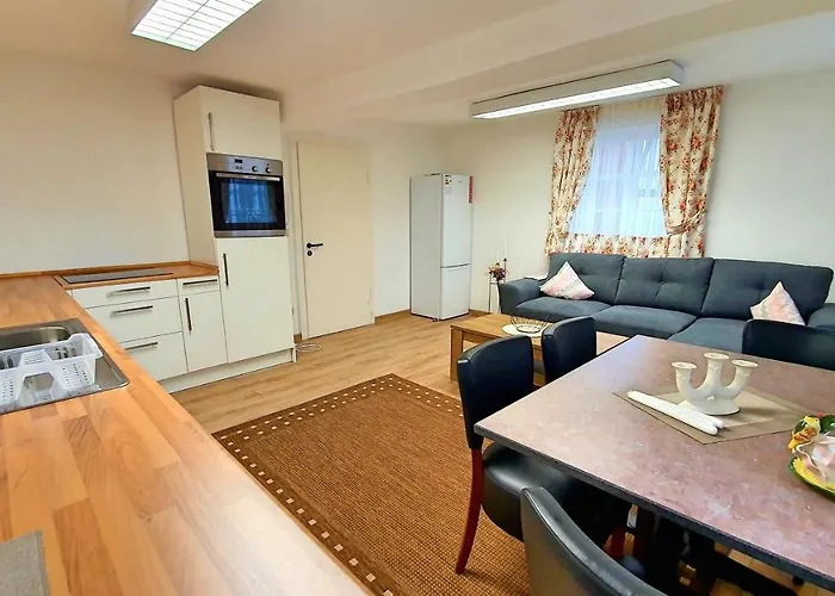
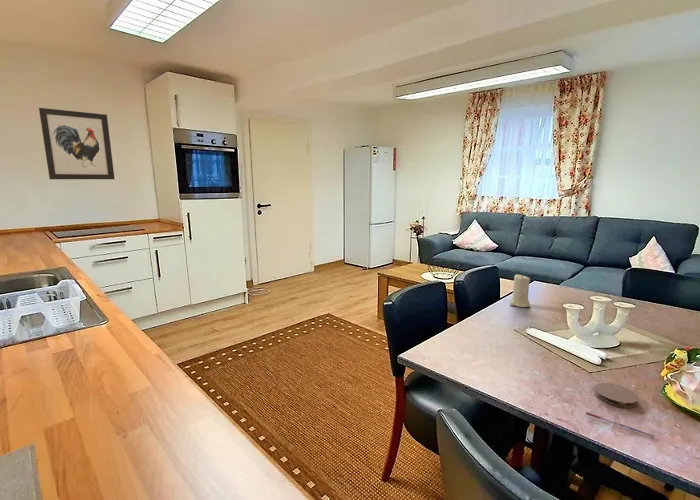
+ candle [509,273,531,308]
+ wall art [38,107,116,180]
+ pen [585,411,656,438]
+ coaster [593,382,640,409]
